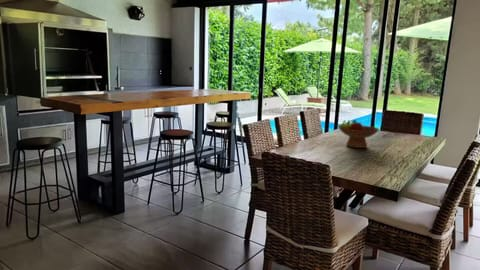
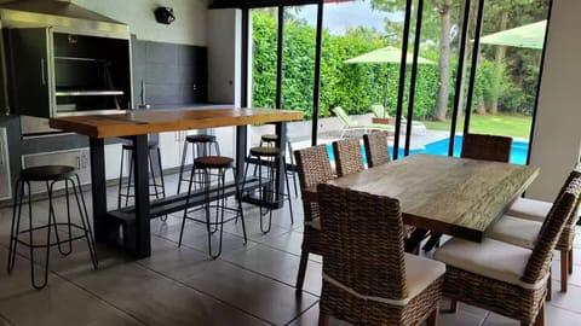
- fruit bowl [337,119,381,149]
